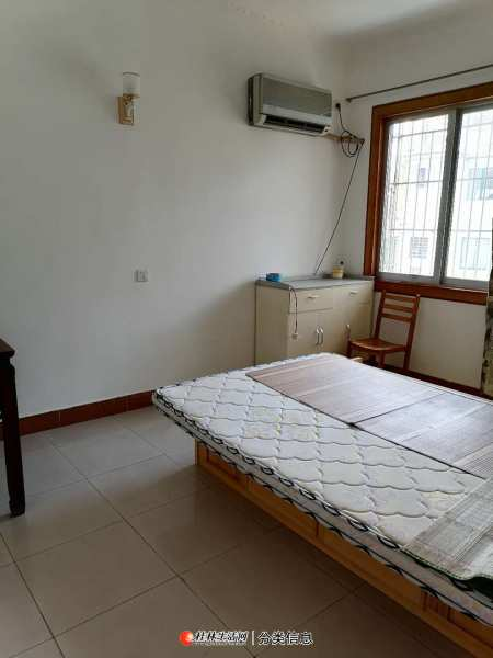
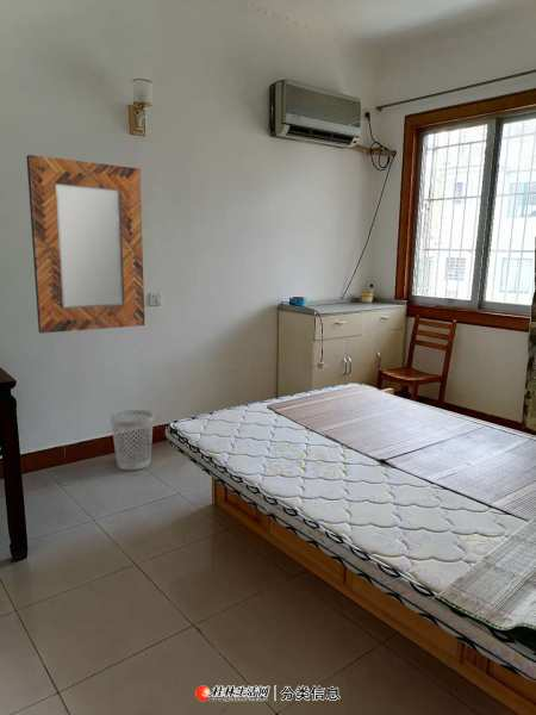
+ home mirror [25,154,145,335]
+ wastebasket [110,409,155,471]
